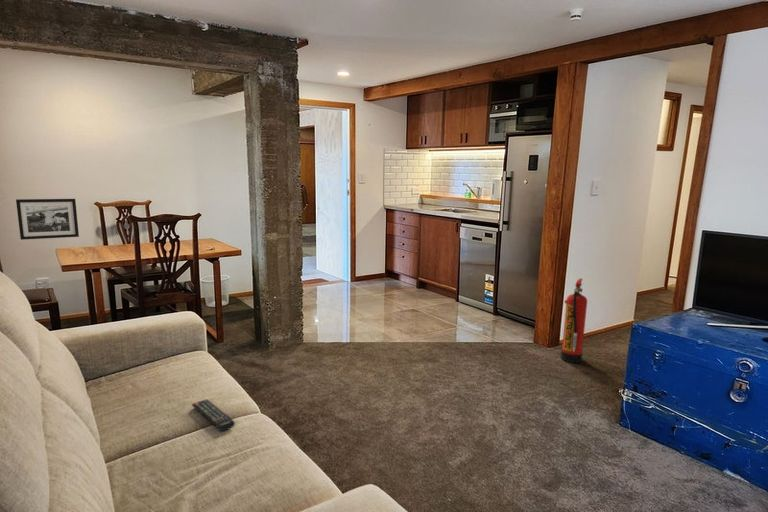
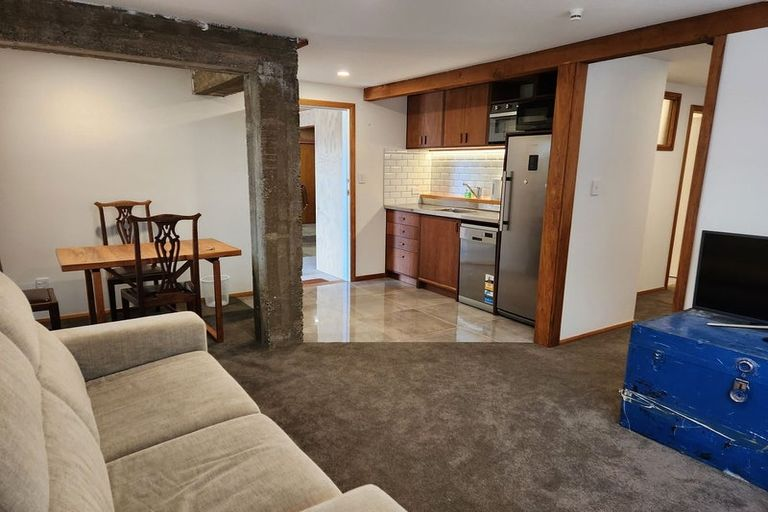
- fire extinguisher [560,278,588,364]
- remote control [191,398,236,432]
- picture frame [15,198,80,241]
